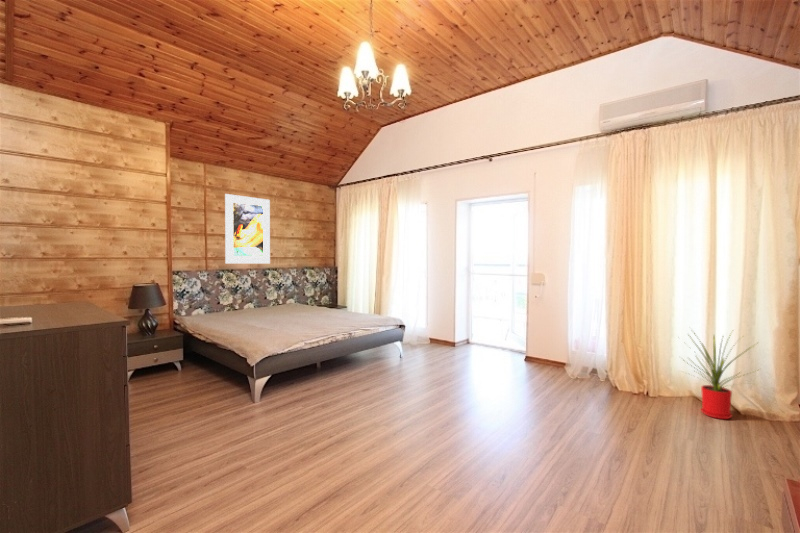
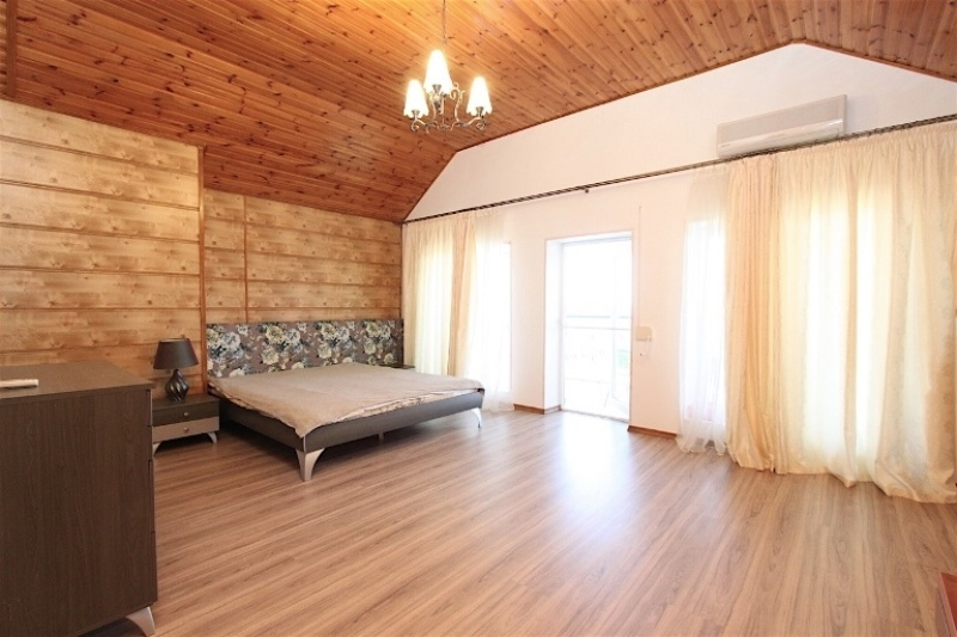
- house plant [676,327,761,420]
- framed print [224,193,271,264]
